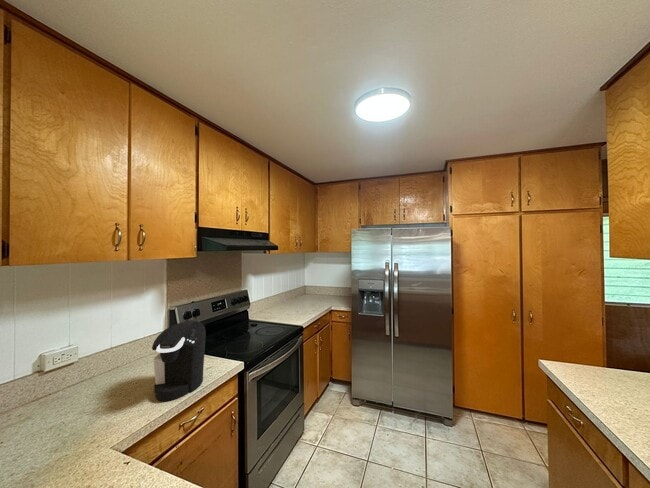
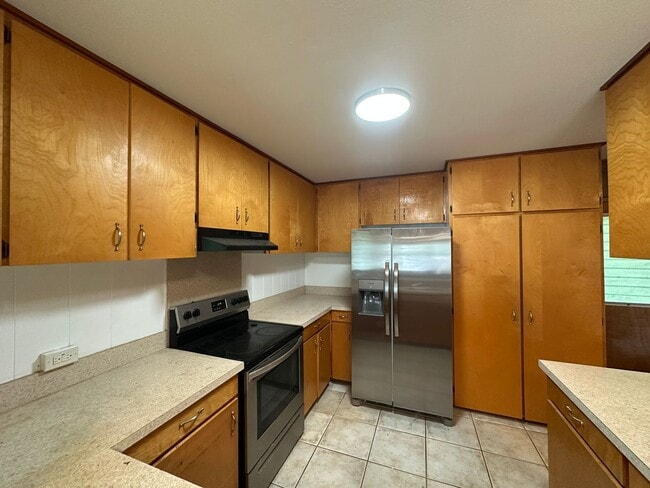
- coffee maker [151,319,207,402]
